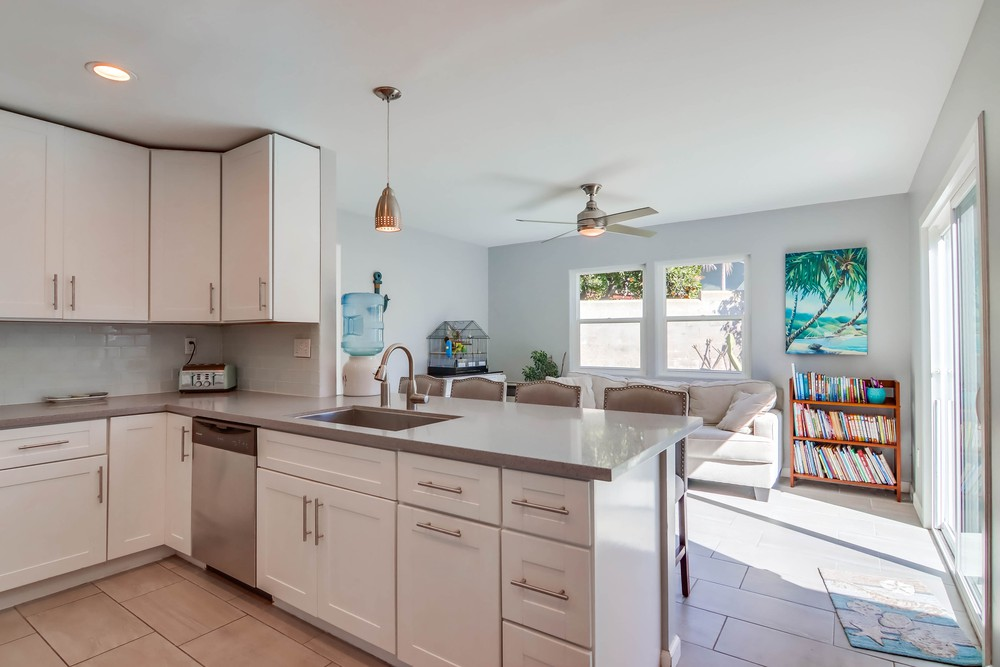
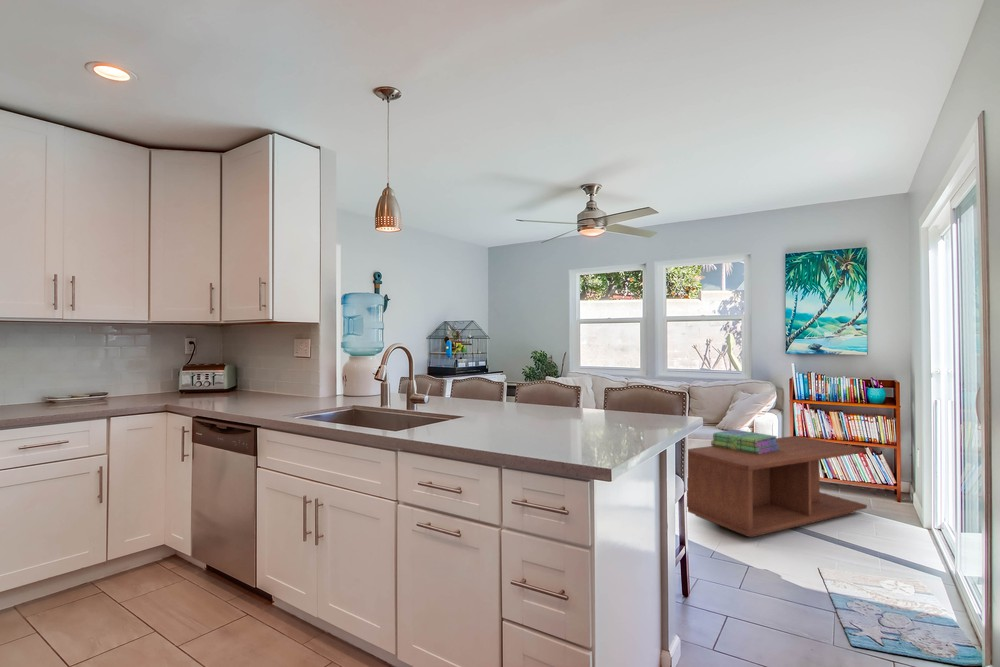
+ stack of books [710,428,779,454]
+ coffee table [686,435,868,539]
